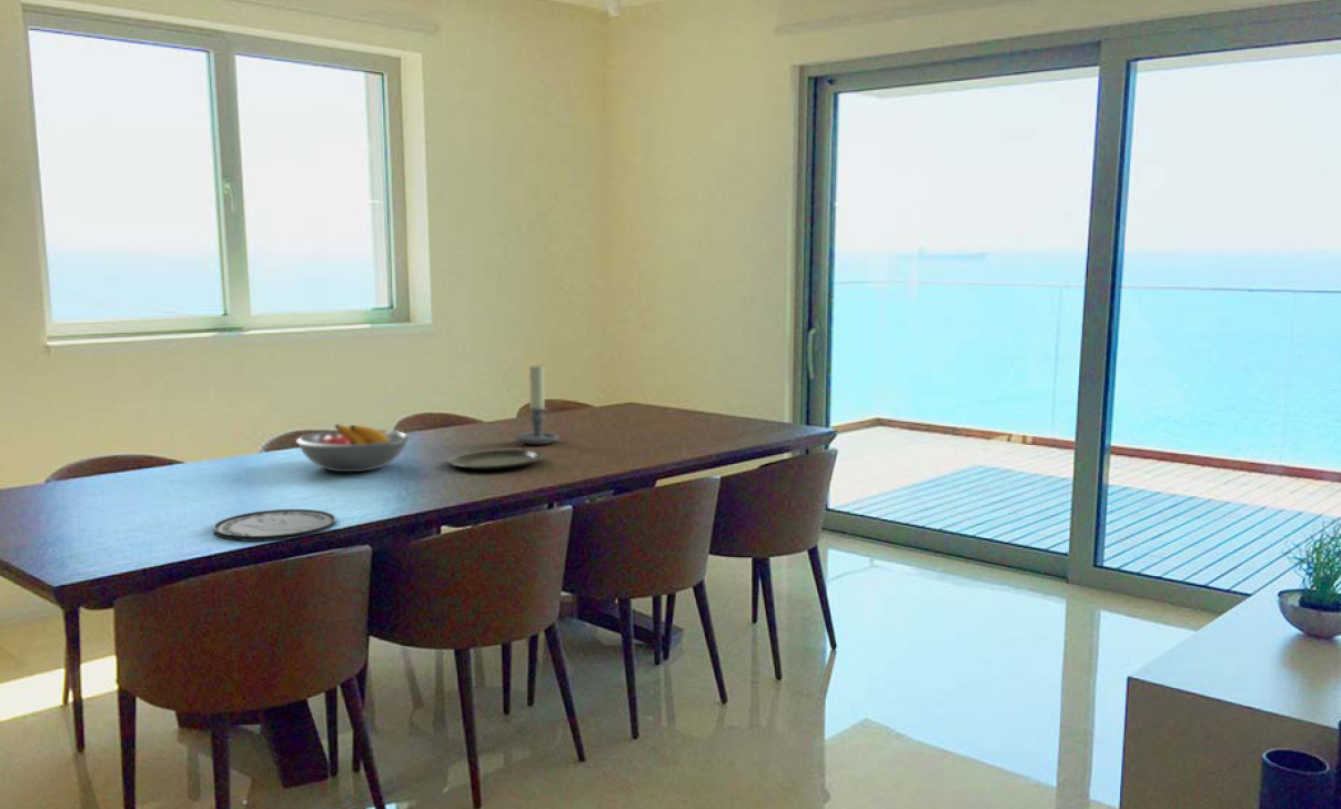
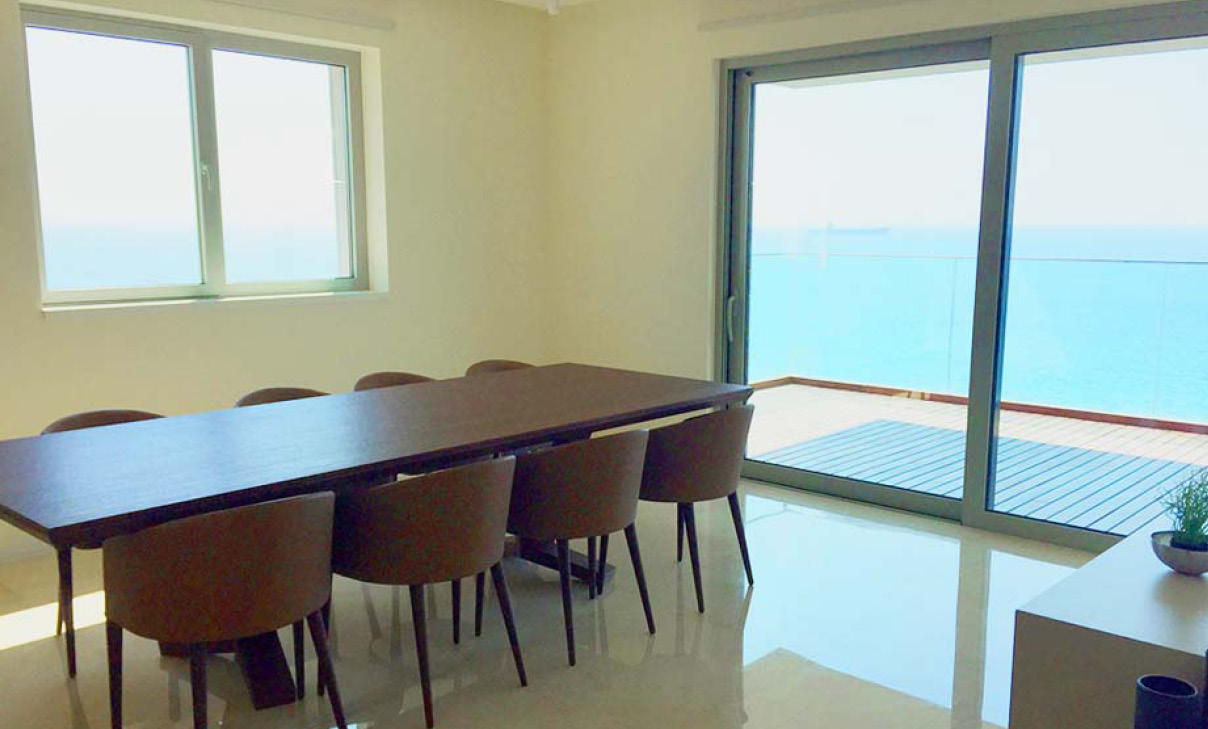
- plate [212,508,336,543]
- plate [447,448,545,471]
- candle holder [514,363,559,446]
- fruit bowl [295,423,411,473]
